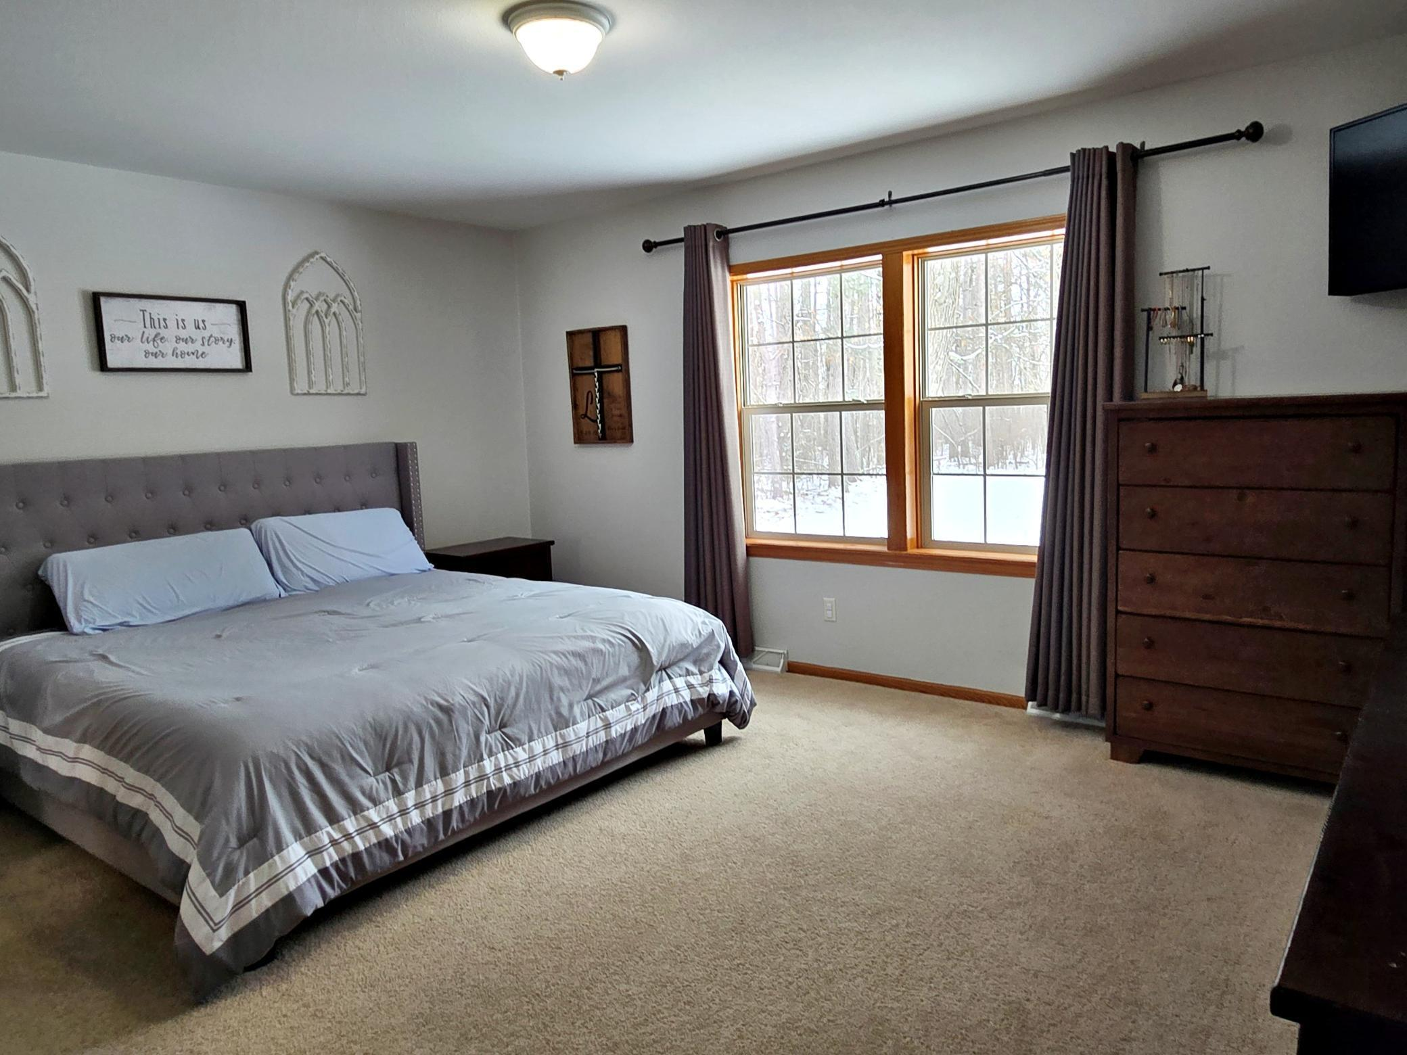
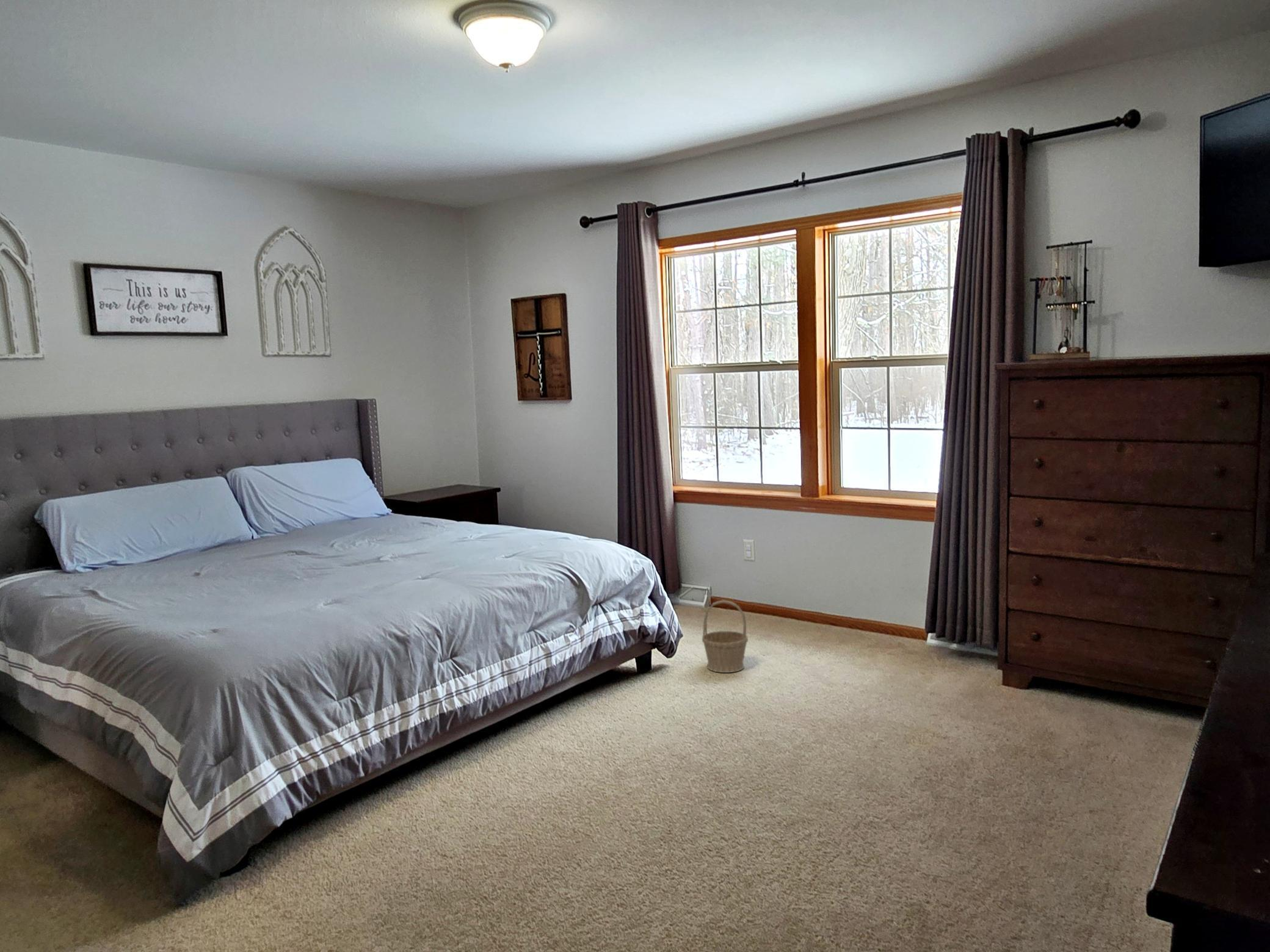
+ basket [702,599,749,673]
